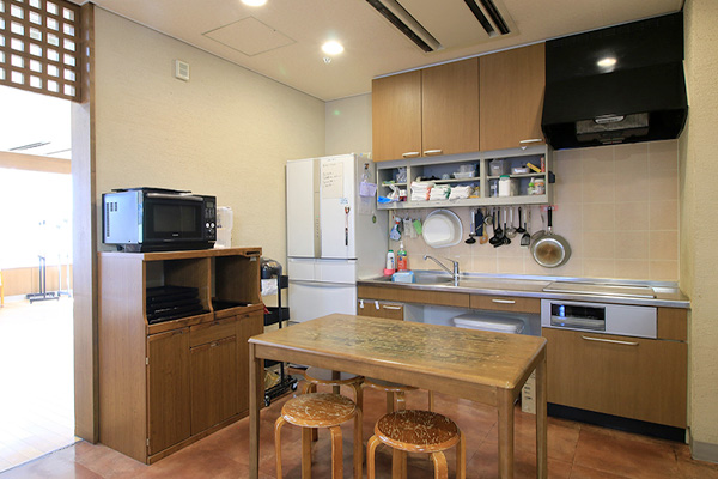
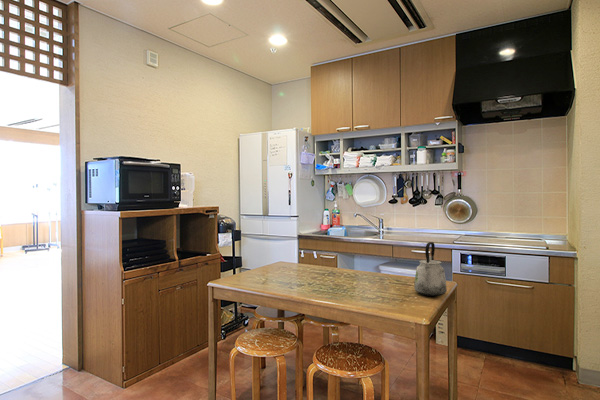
+ kettle [413,241,448,297]
